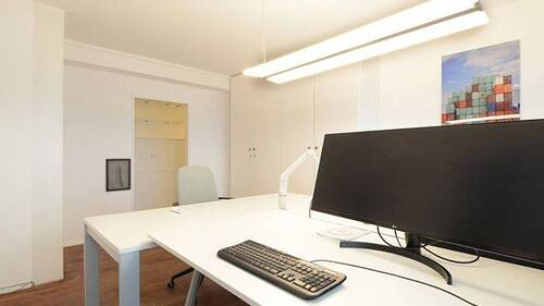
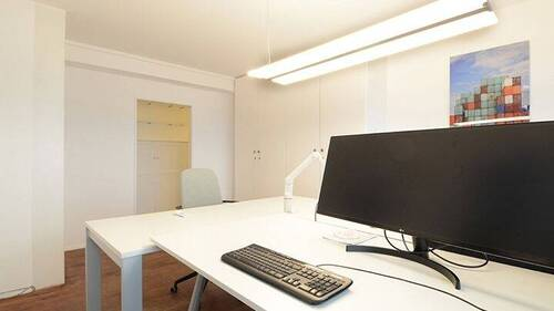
- wall art [104,158,132,193]
